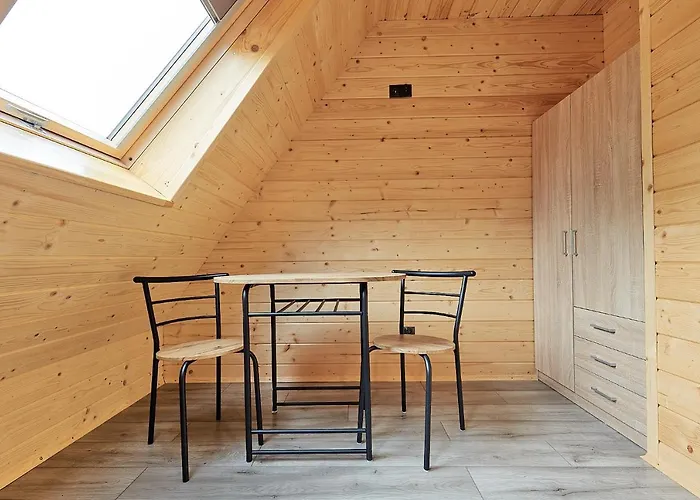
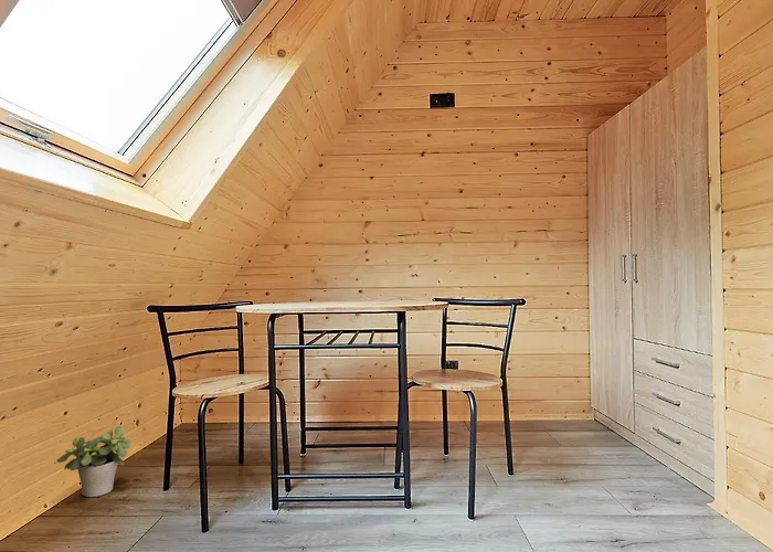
+ potted plant [56,425,133,498]
